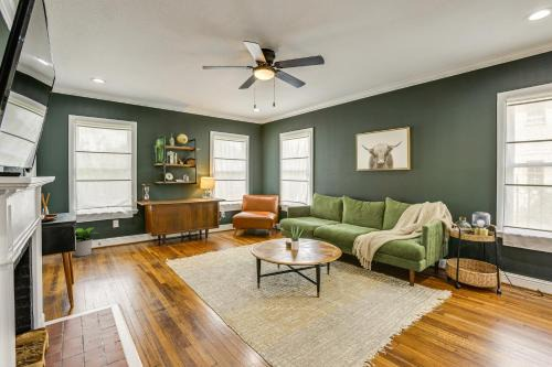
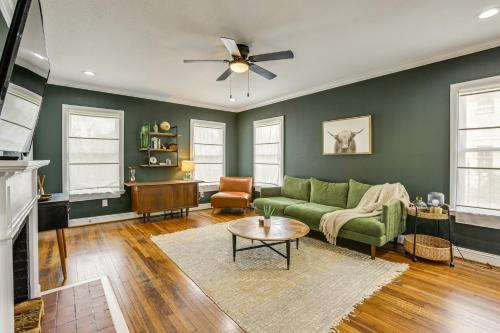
- potted plant [73,226,102,258]
